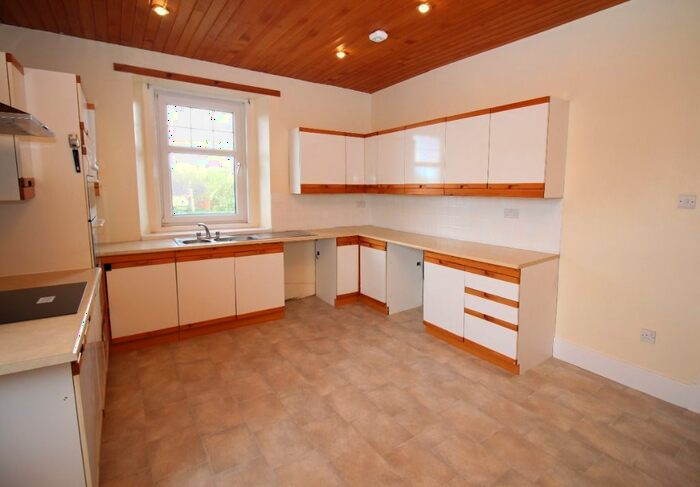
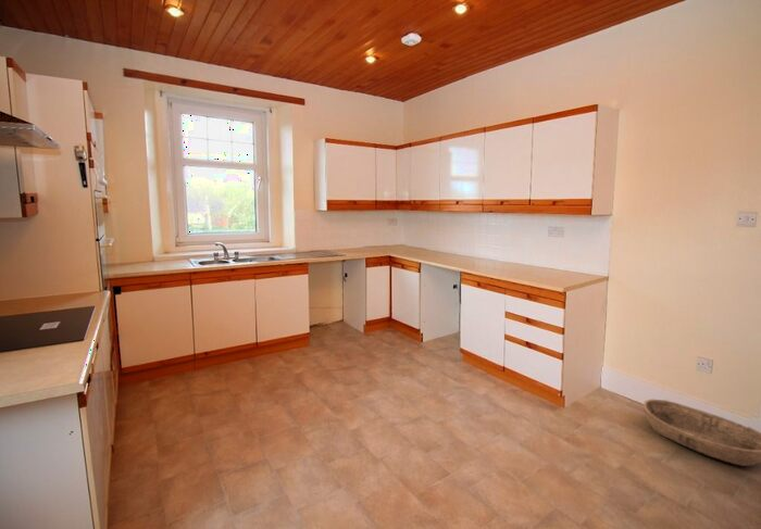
+ basket [643,398,761,467]
